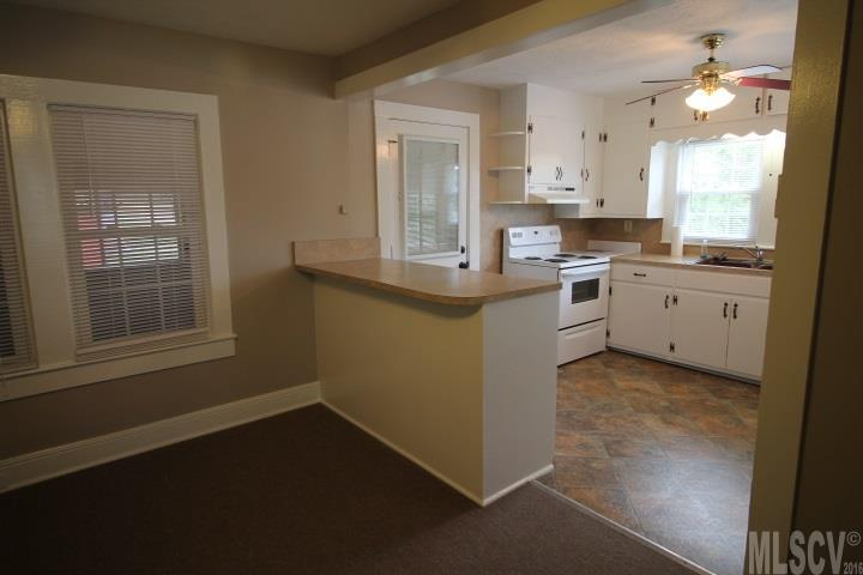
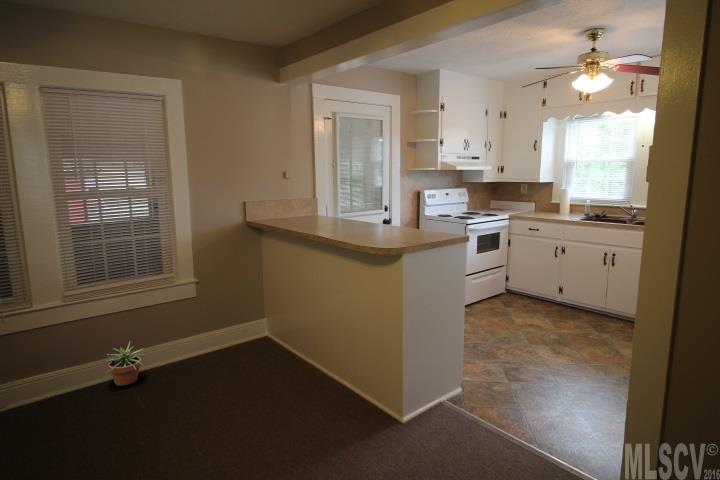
+ potted plant [104,341,146,387]
